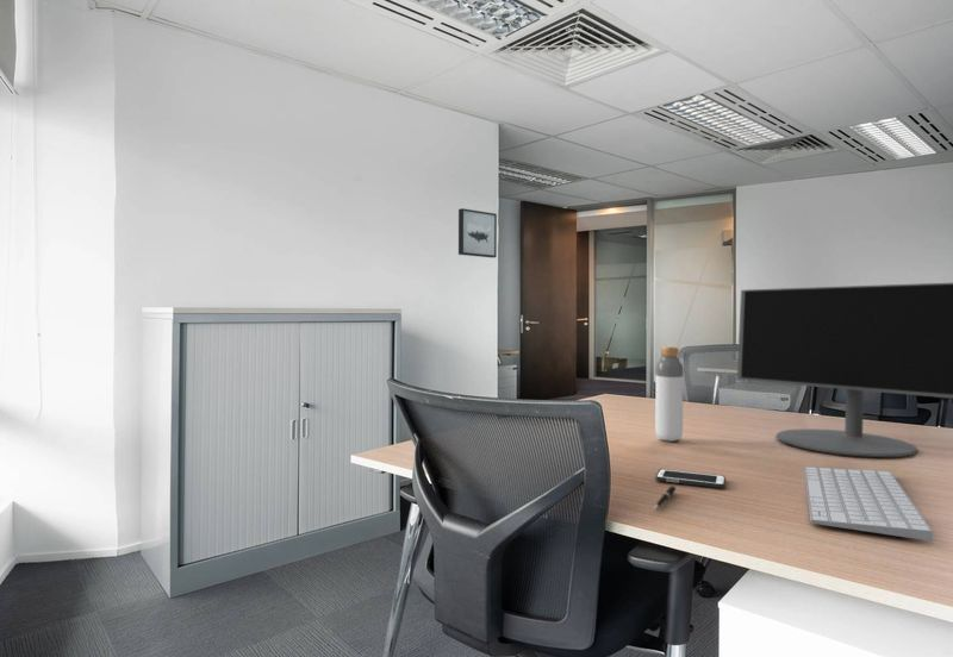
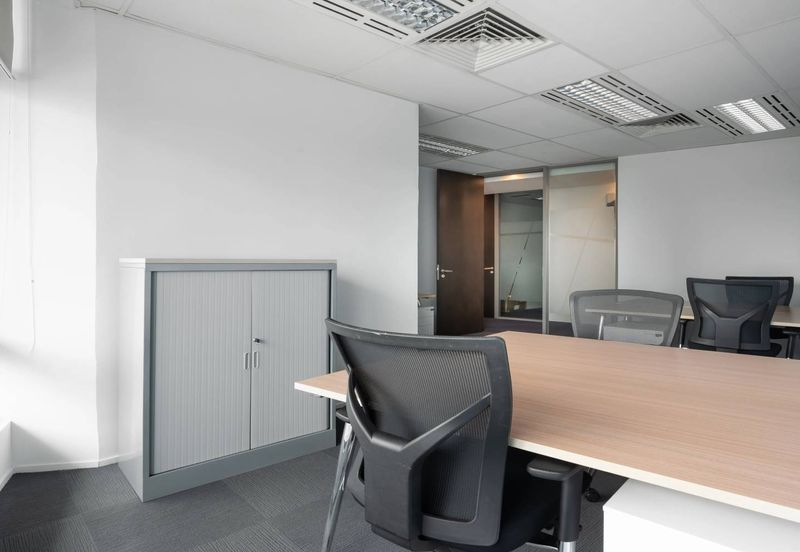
- computer monitor [736,282,953,458]
- cell phone [654,468,727,489]
- pen [653,484,677,511]
- computer keyboard [803,465,934,543]
- wall art [457,207,498,259]
- bottle [654,345,685,443]
